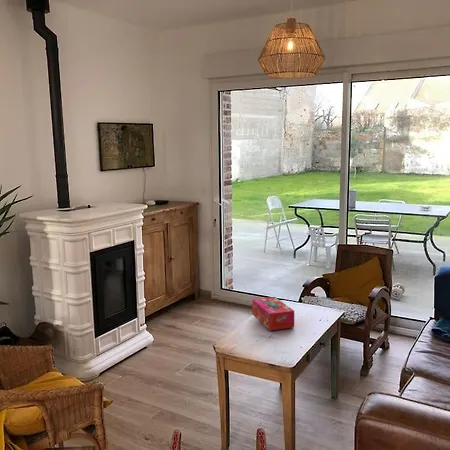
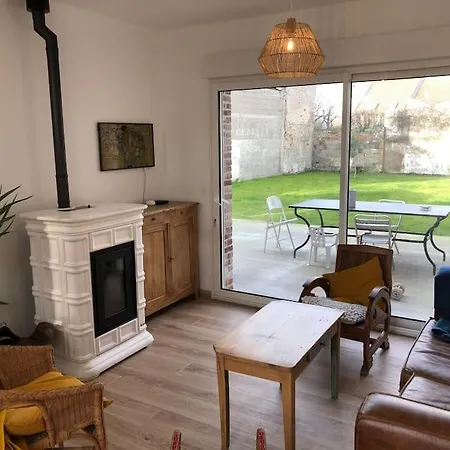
- tissue box [251,296,295,331]
